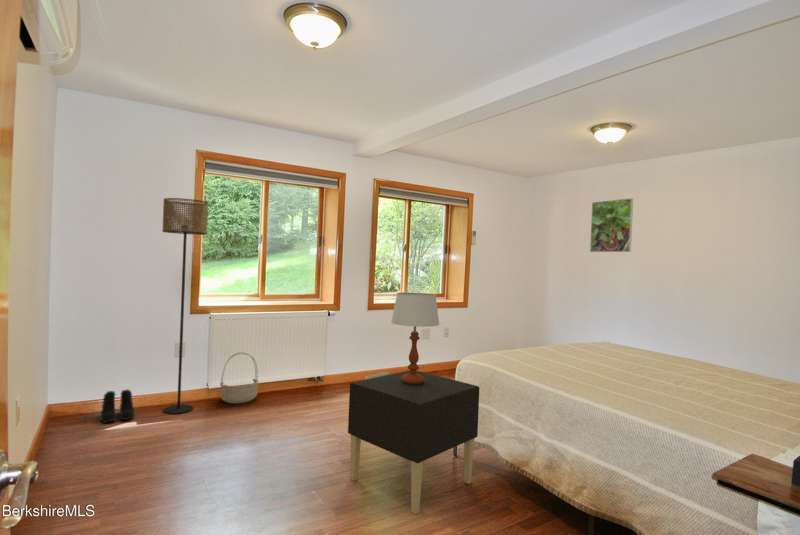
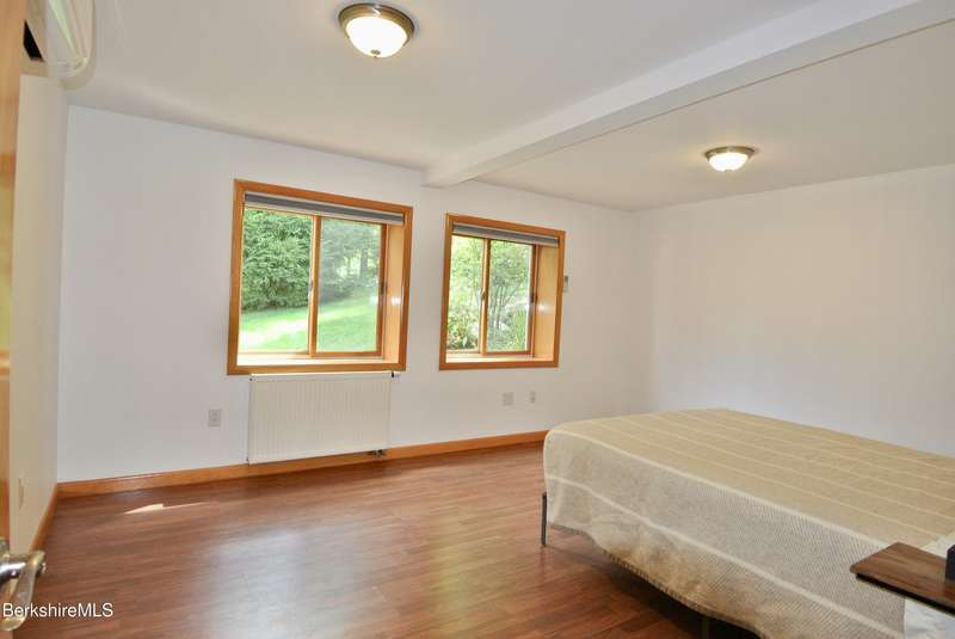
- floor lamp [161,197,210,415]
- basket [219,351,260,405]
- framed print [589,197,634,253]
- nightstand [347,369,480,515]
- table lamp [390,292,440,385]
- boots [100,388,135,424]
